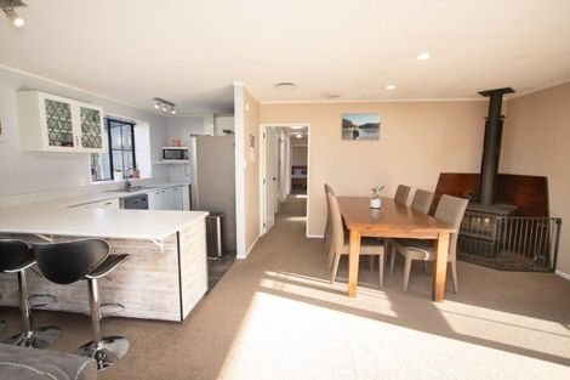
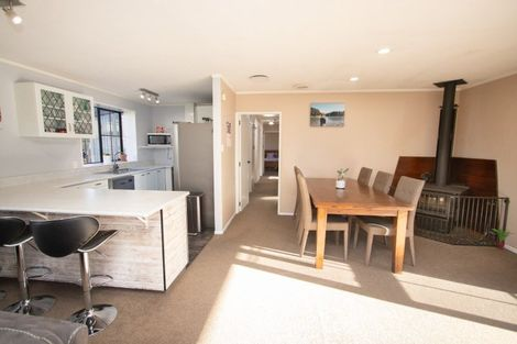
+ potted plant [490,228,515,249]
